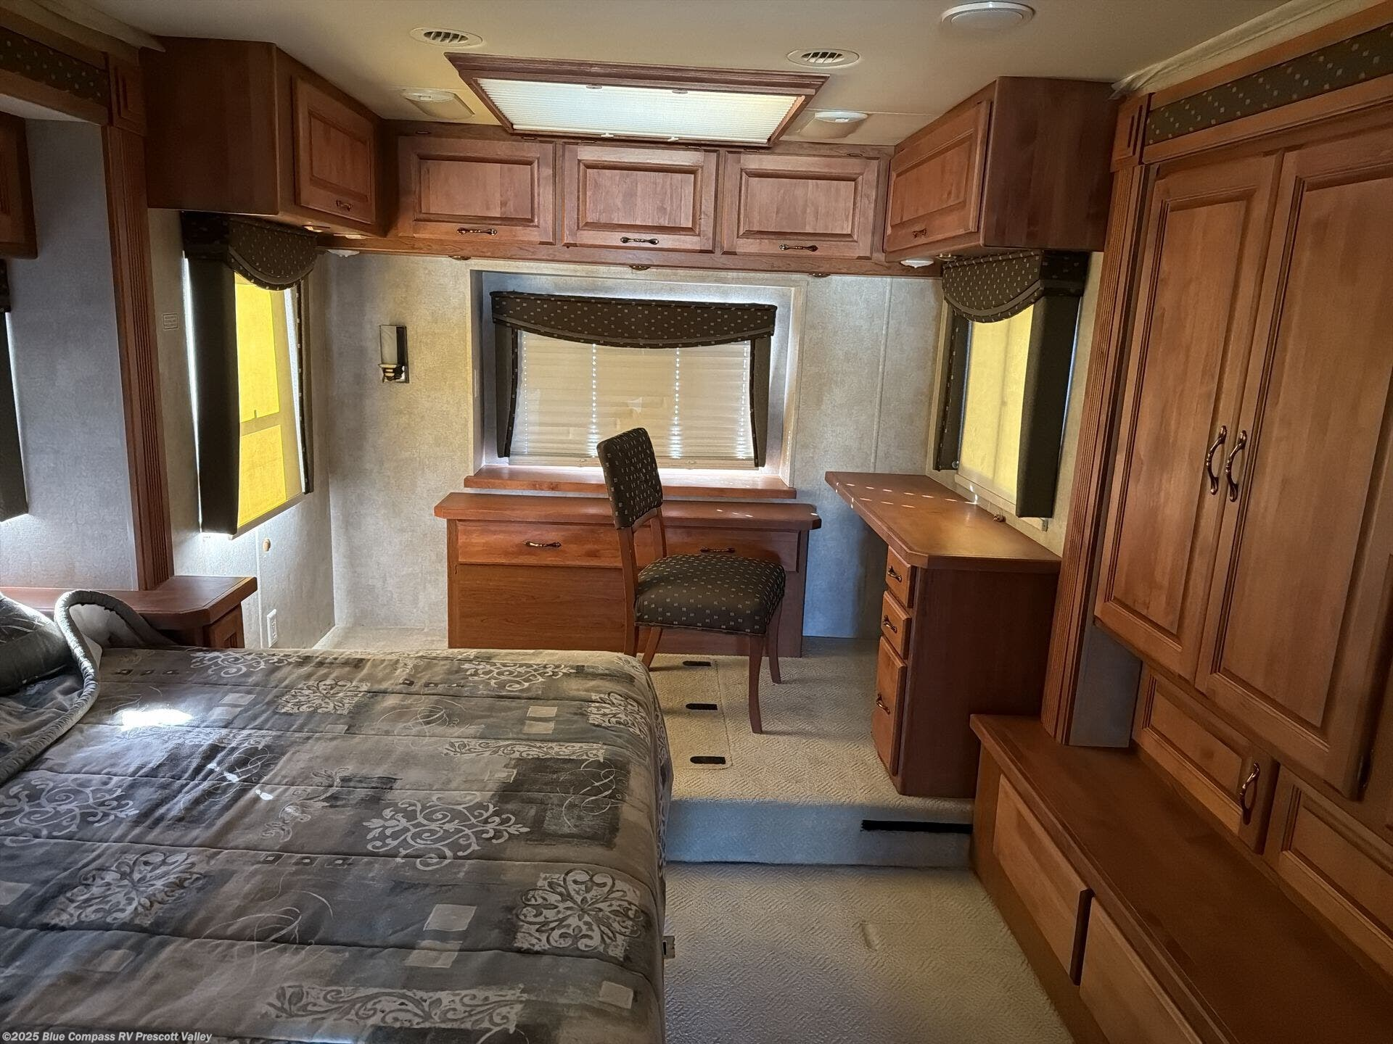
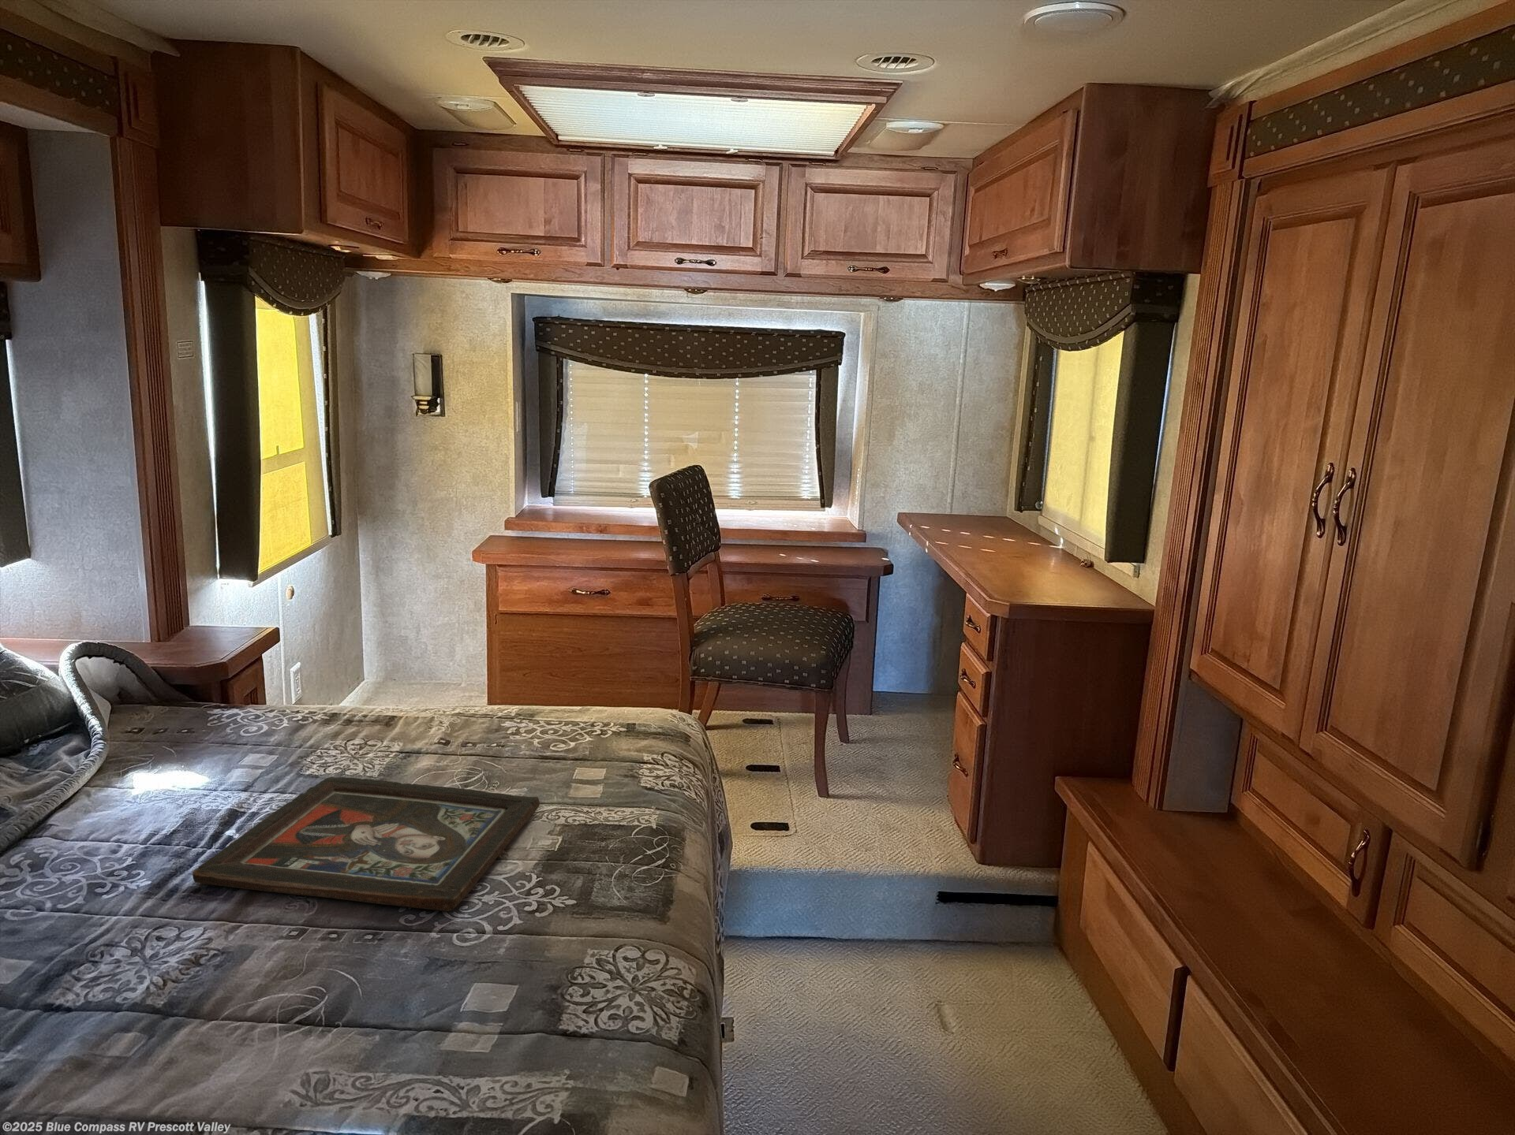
+ religious icon [192,776,540,912]
